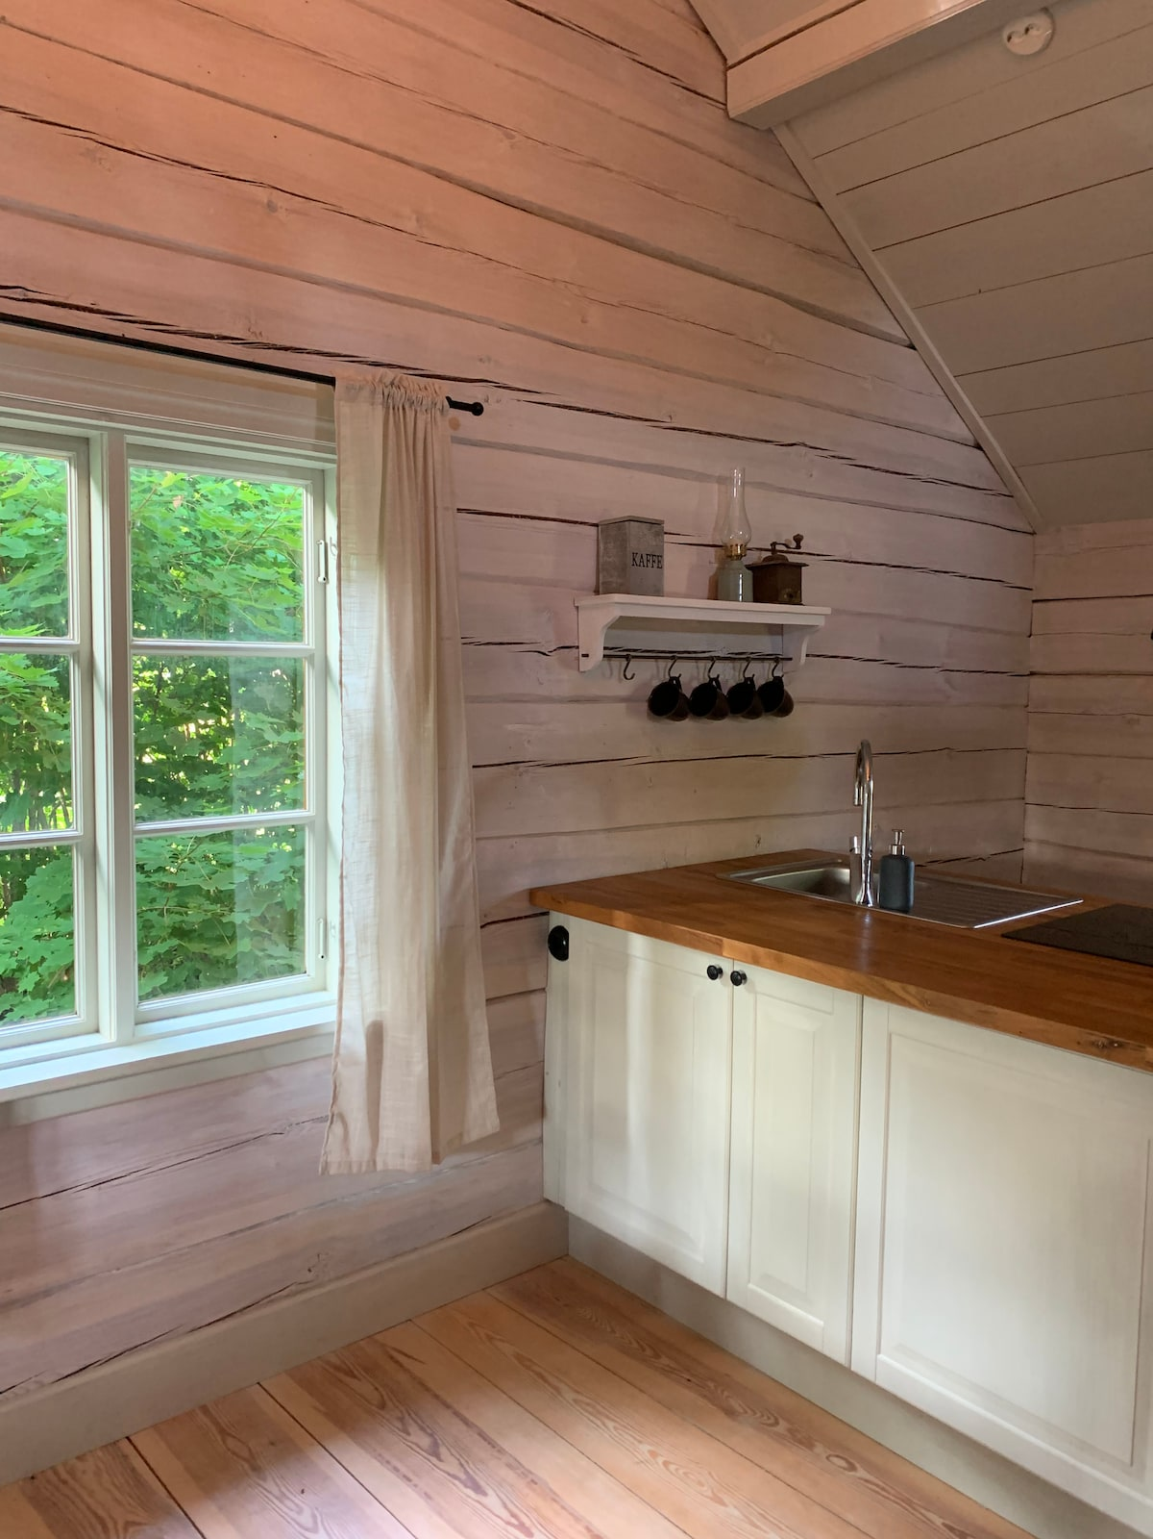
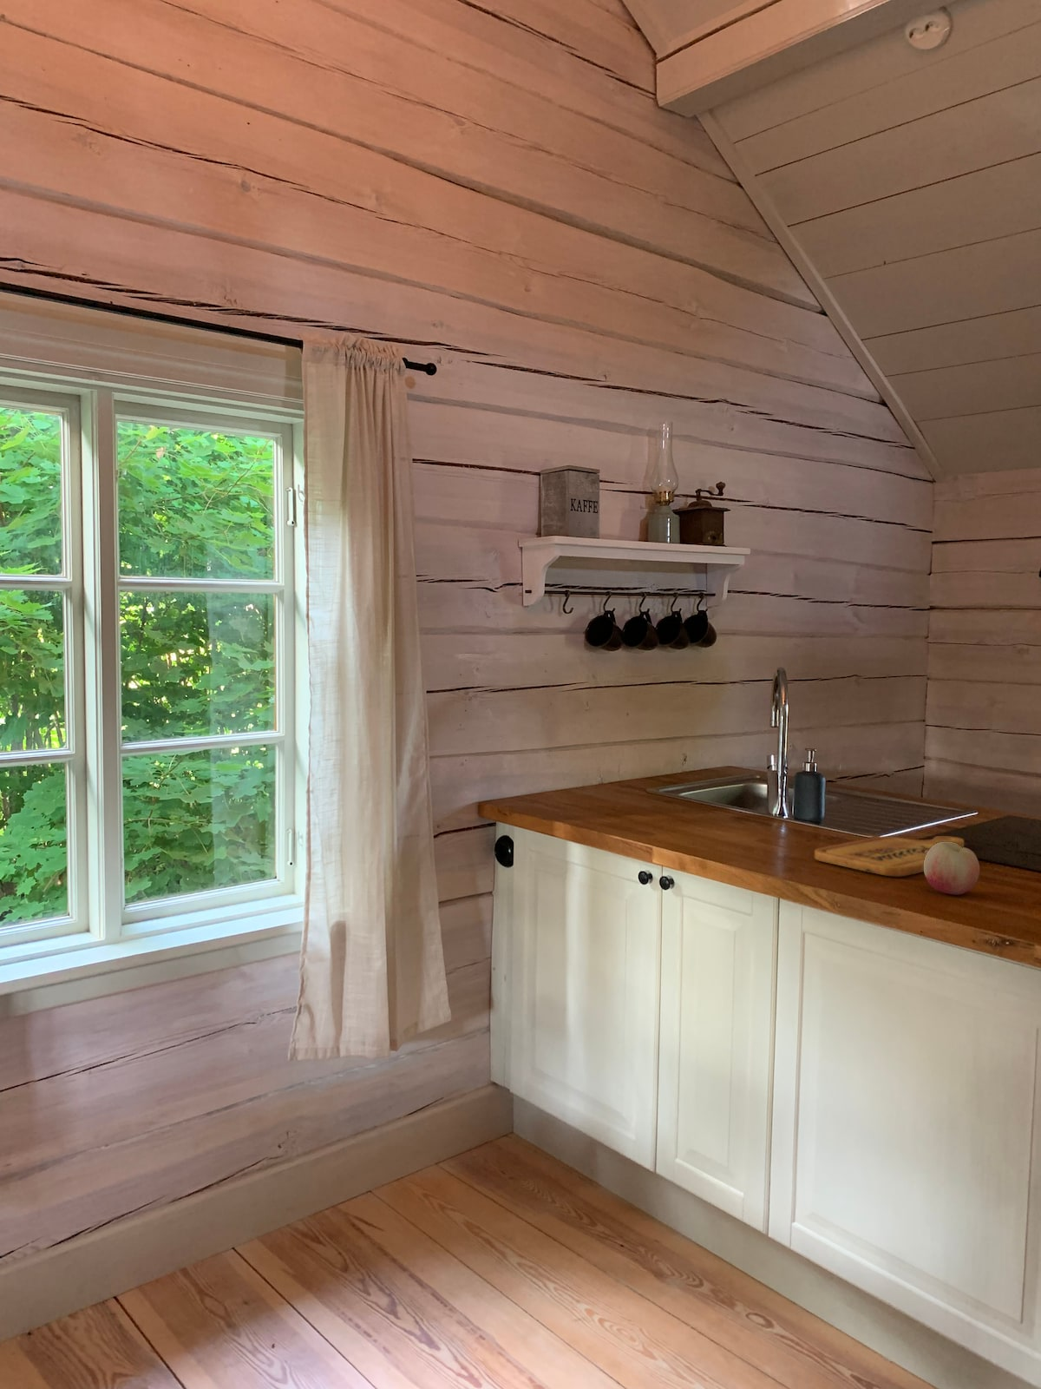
+ cutting board [814,836,964,877]
+ fruit [923,842,980,896]
